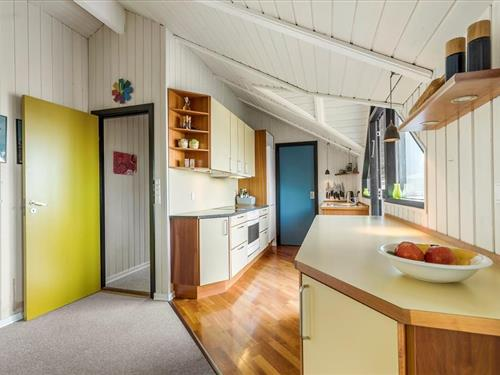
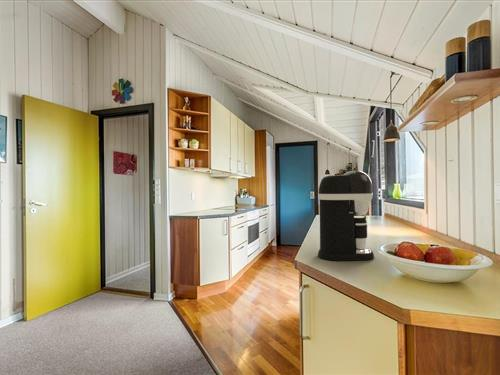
+ coffee maker [317,170,375,262]
